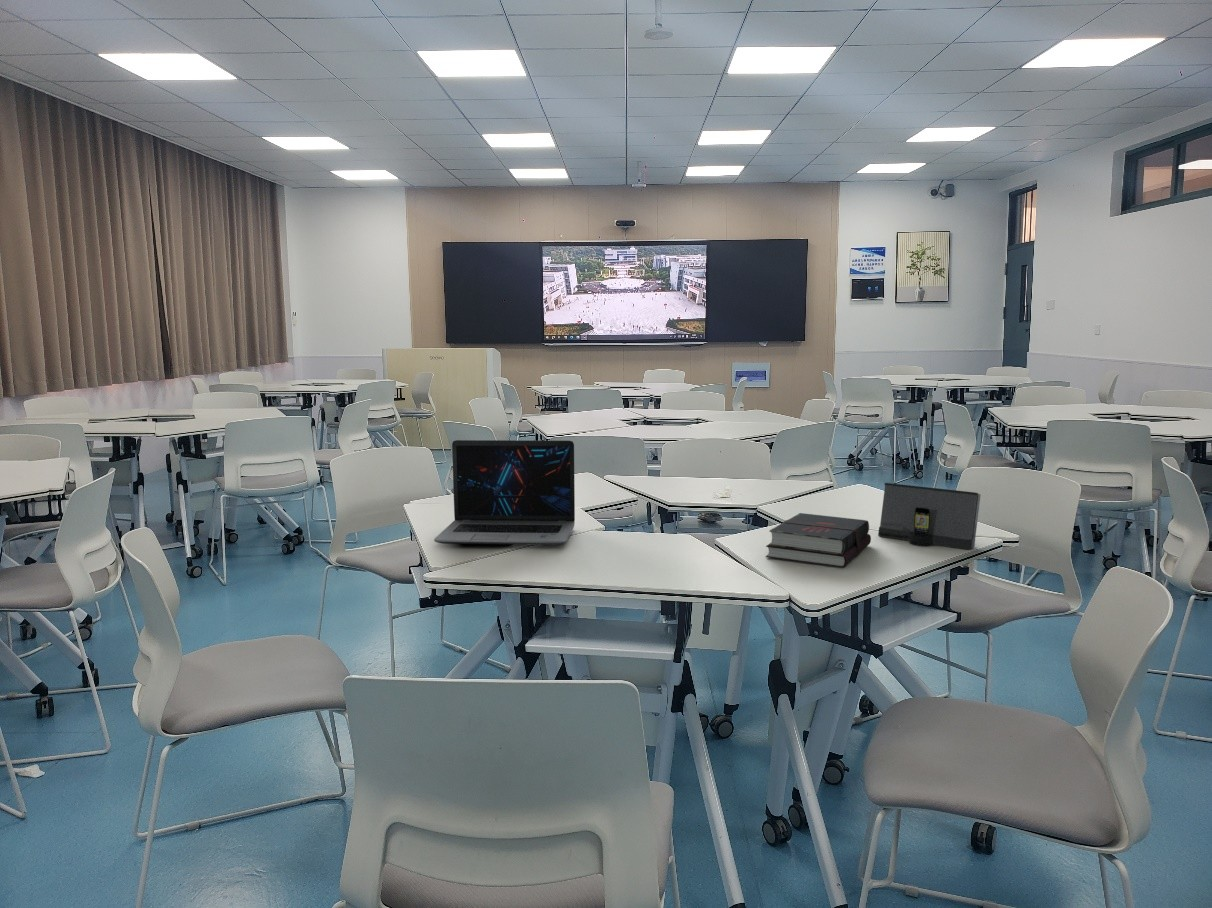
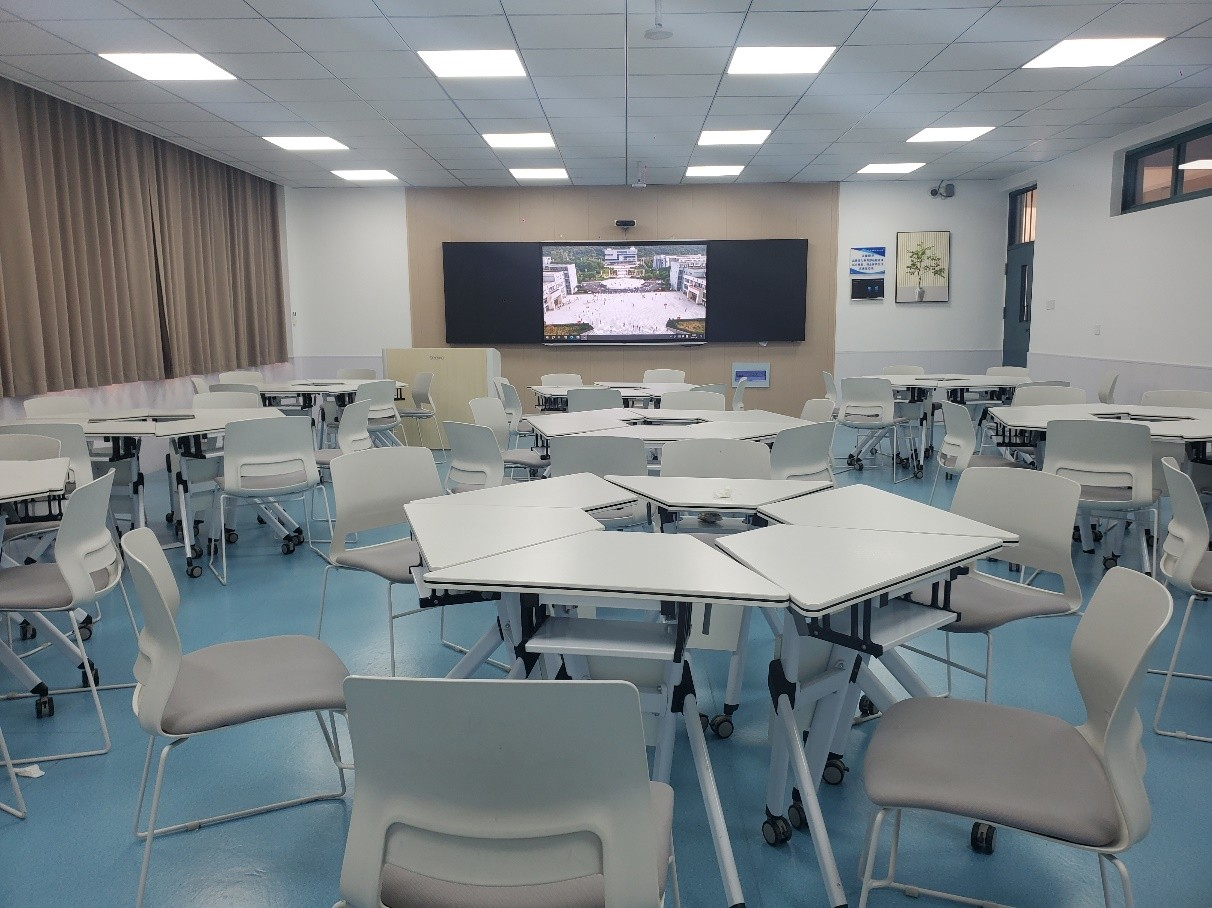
- laptop [433,439,576,546]
- hardback book [765,512,872,568]
- speaker [877,482,982,550]
